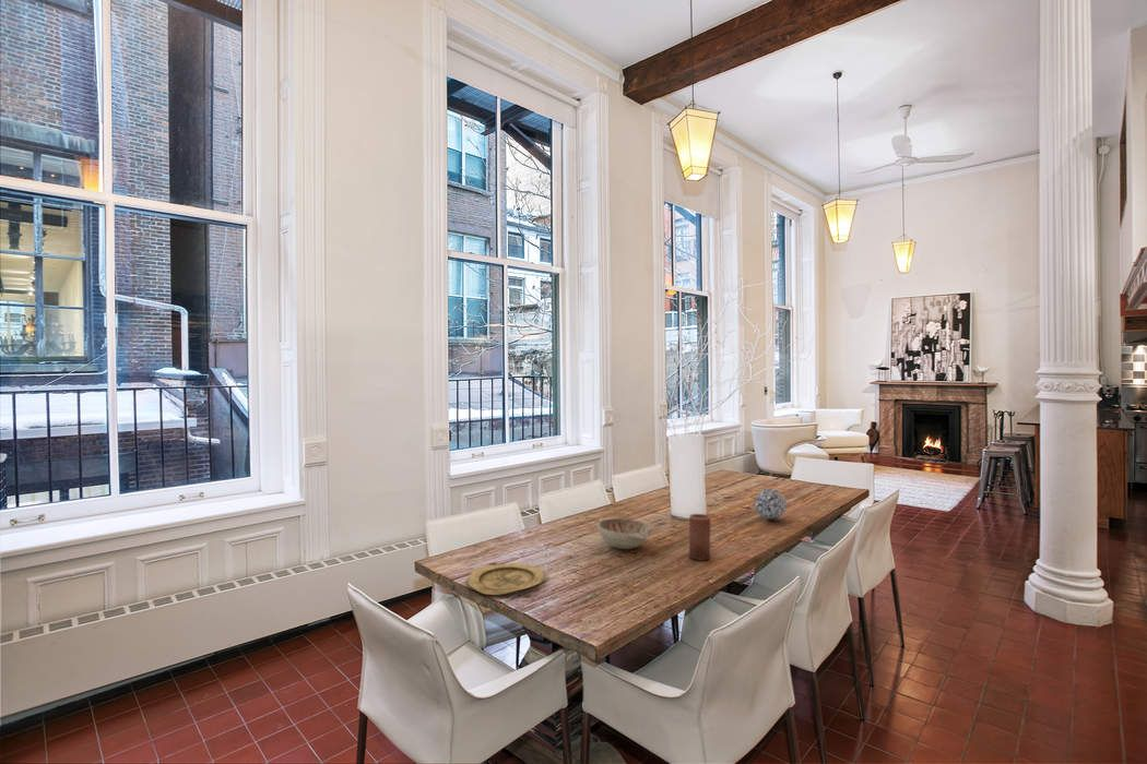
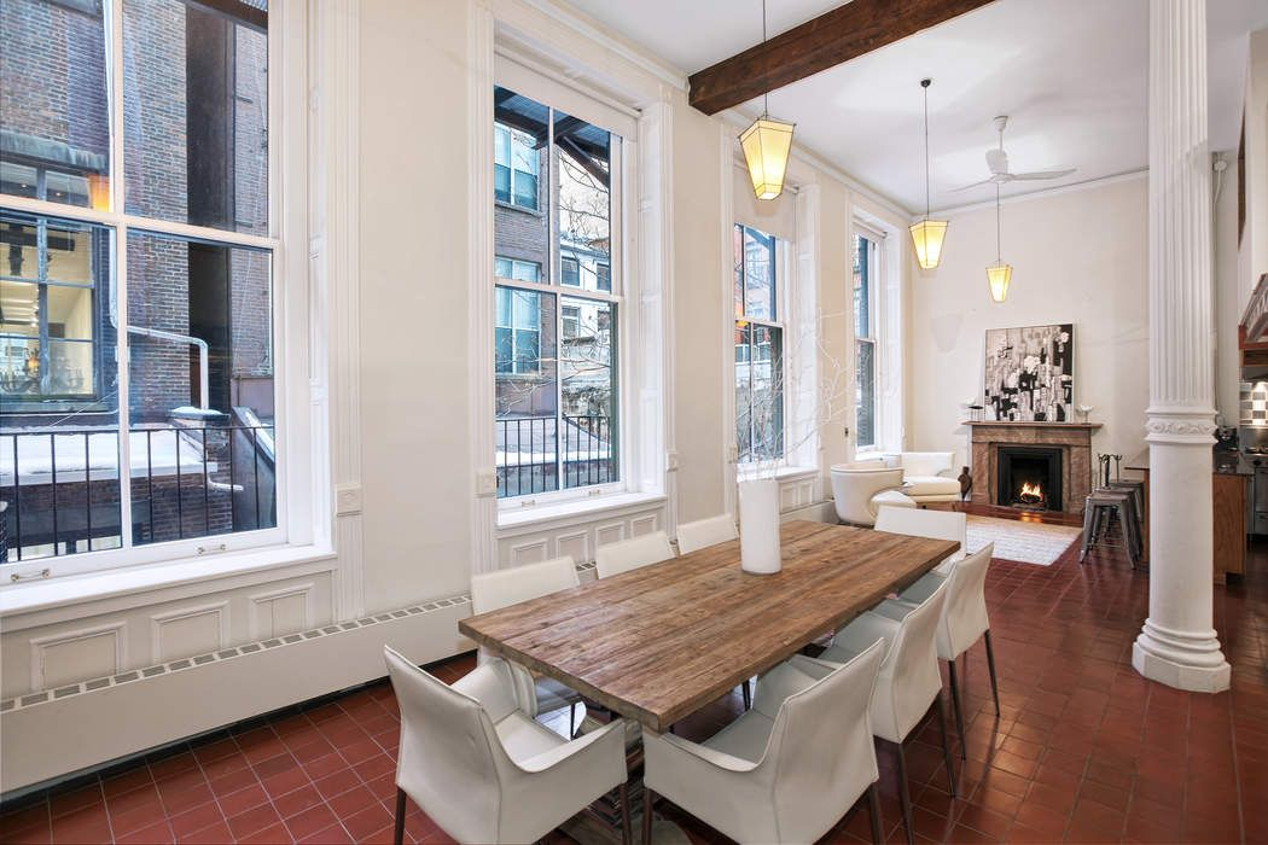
- decorative bowl [596,517,652,550]
- plate [466,562,546,596]
- candle [687,513,712,561]
- decorative ball [754,486,788,521]
